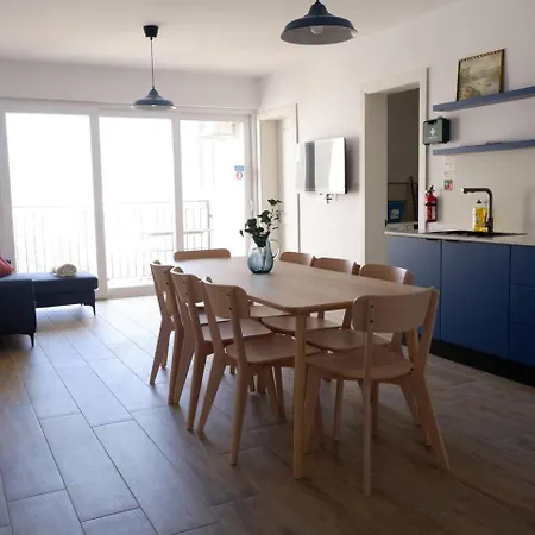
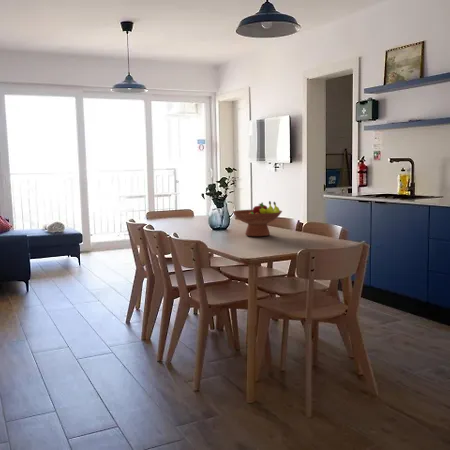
+ fruit bowl [232,200,283,237]
